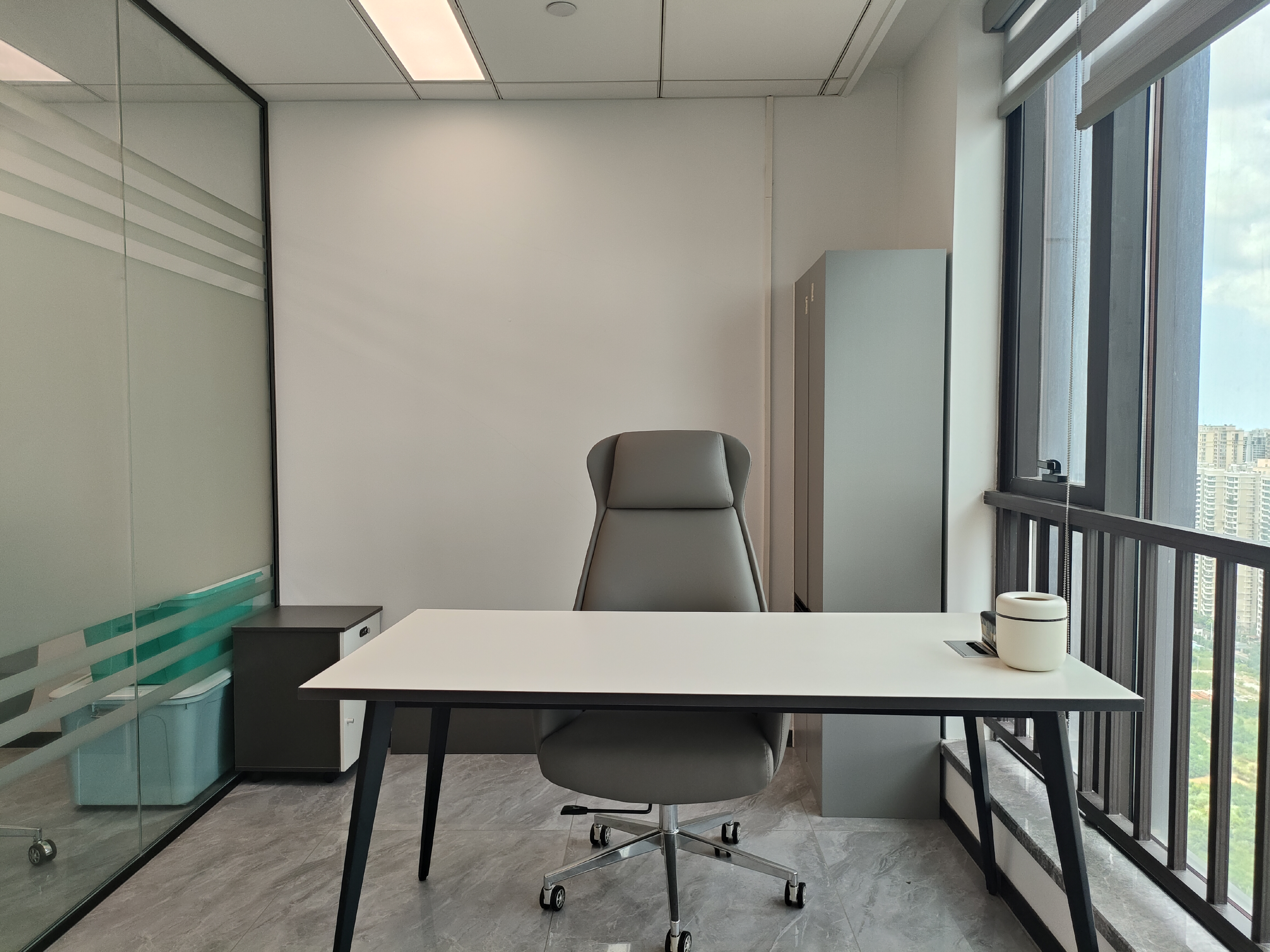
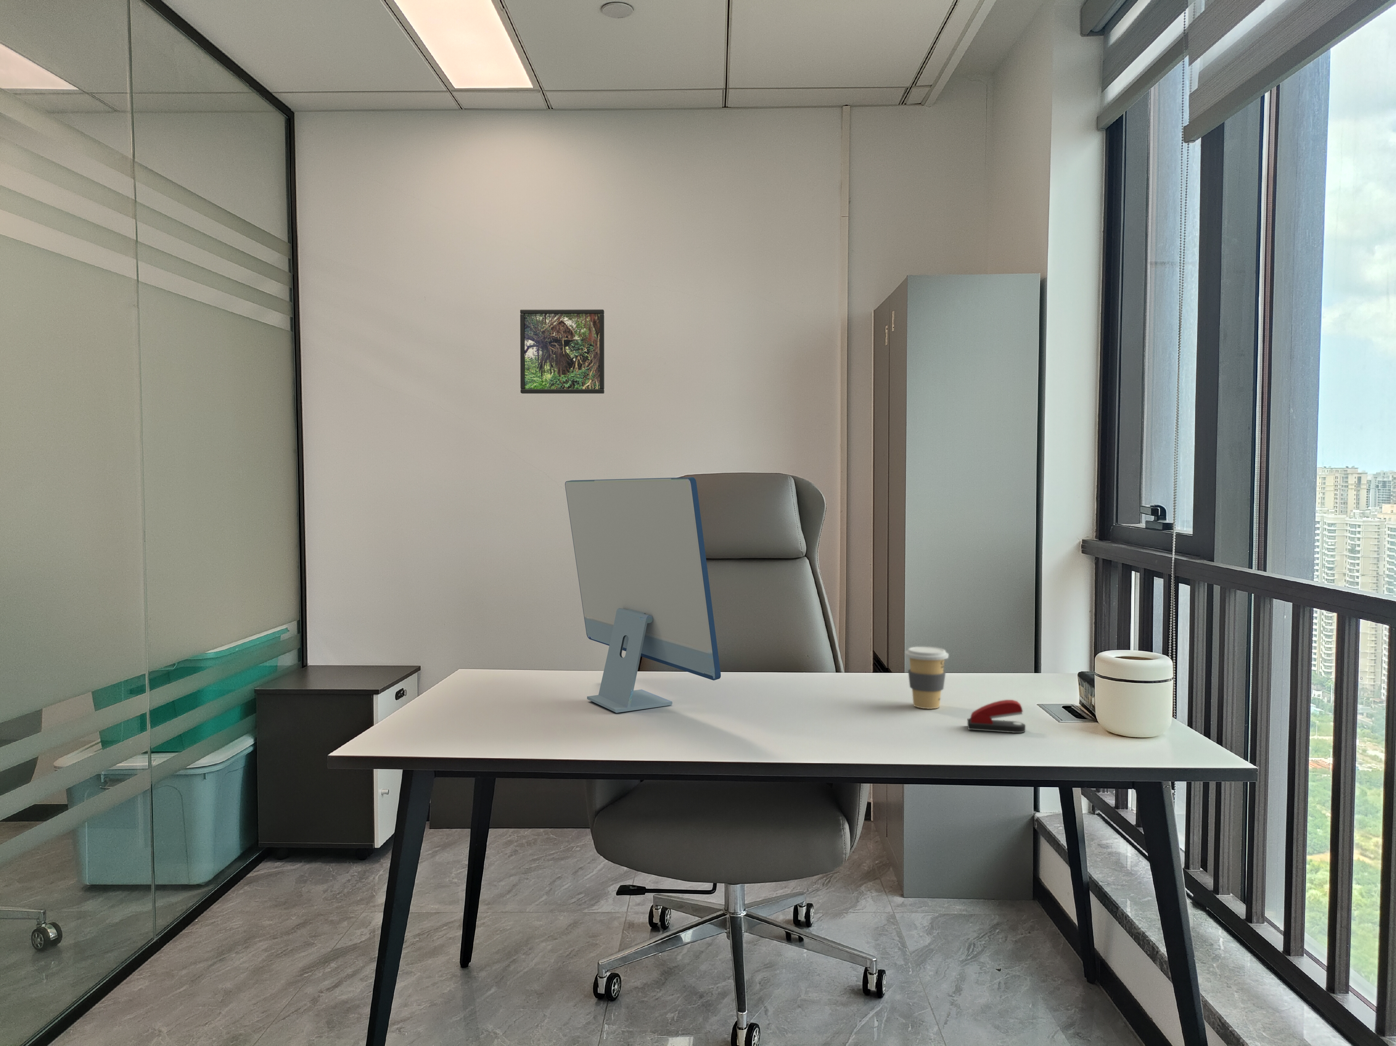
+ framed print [520,309,605,394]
+ computer monitor [565,477,721,713]
+ coffee cup [905,646,949,710]
+ stapler [967,700,1026,733]
